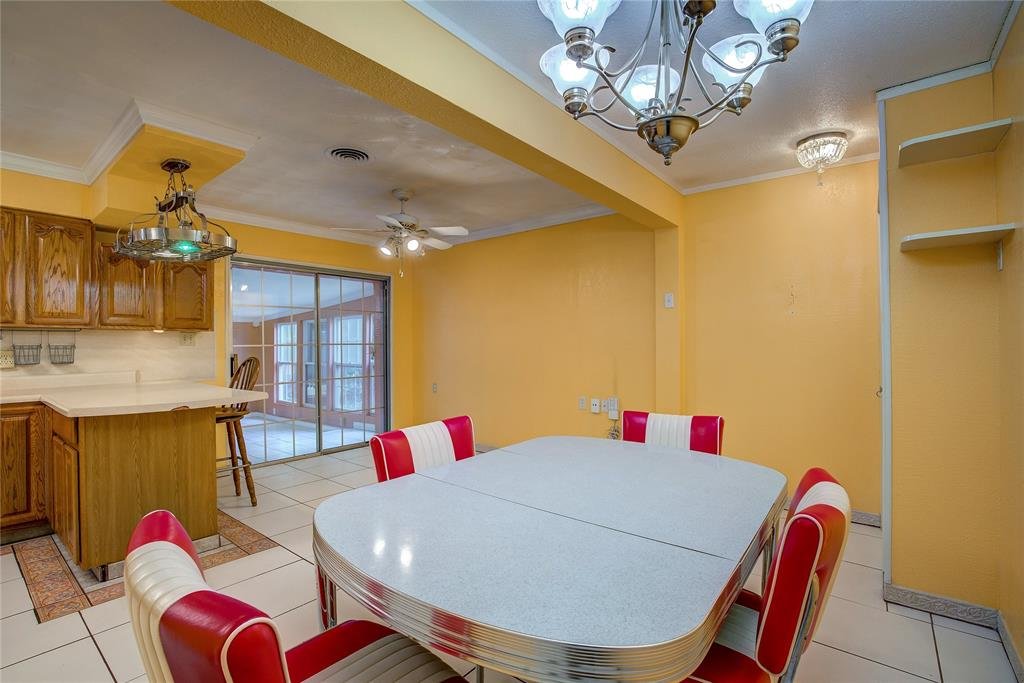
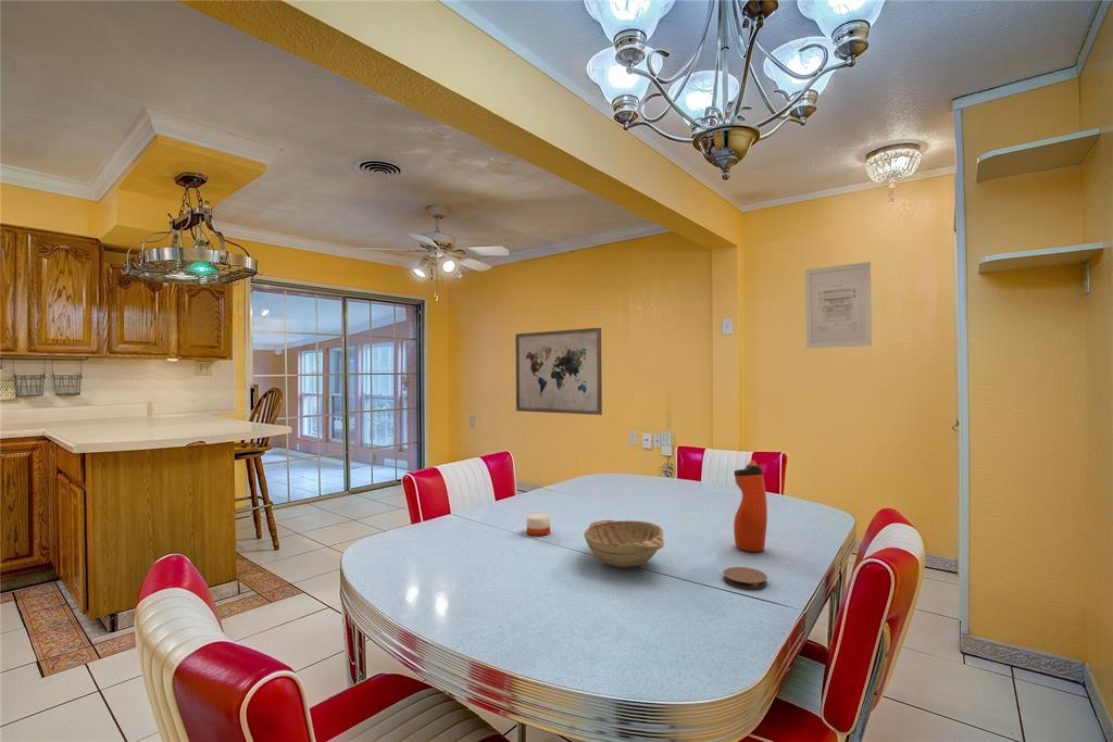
+ coaster [722,566,768,590]
+ wall art [514,327,603,416]
+ water bottle [733,460,768,553]
+ candle [526,513,551,537]
+ decorative bowl [584,519,665,568]
+ wall art [804,261,873,349]
